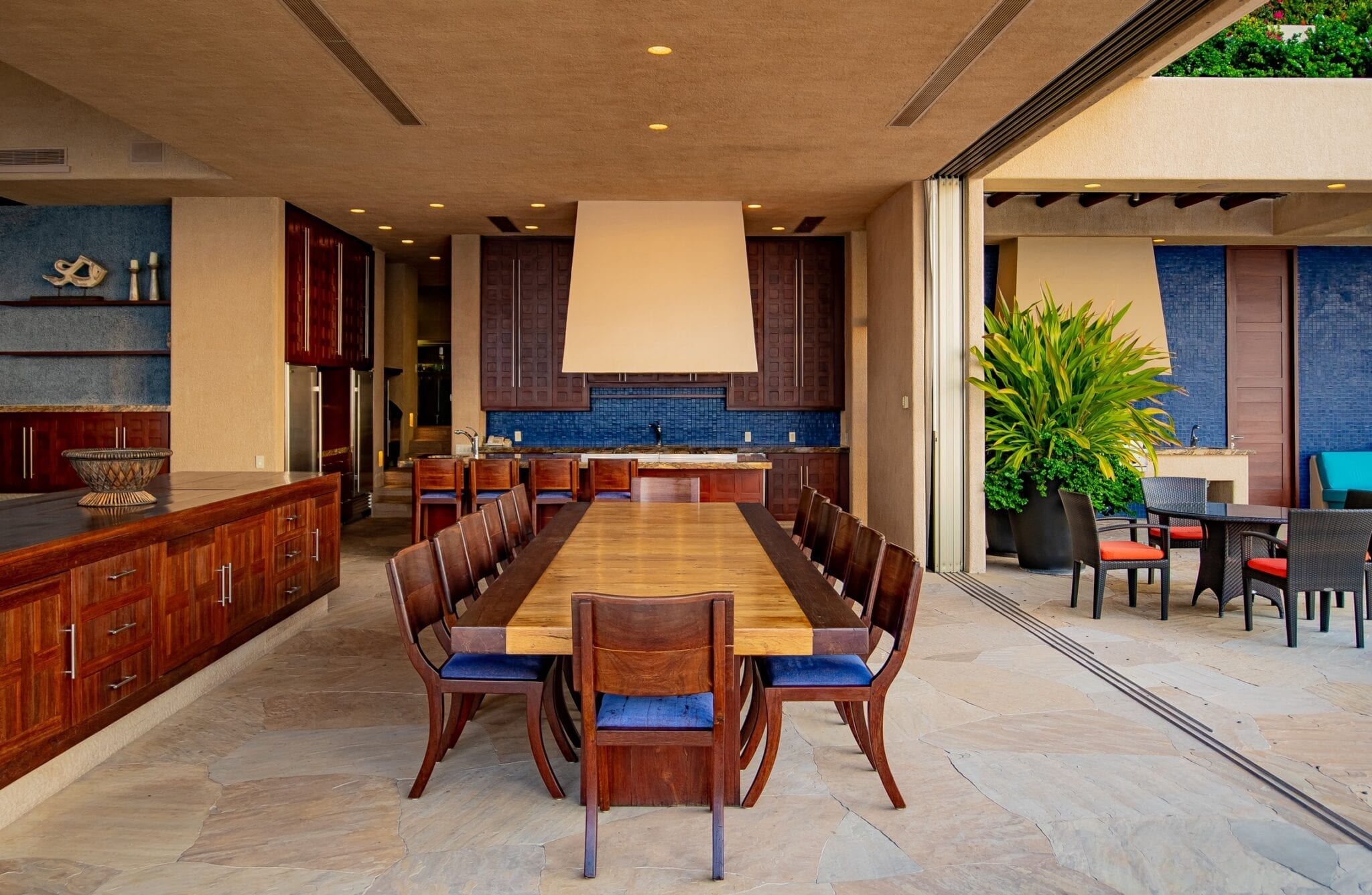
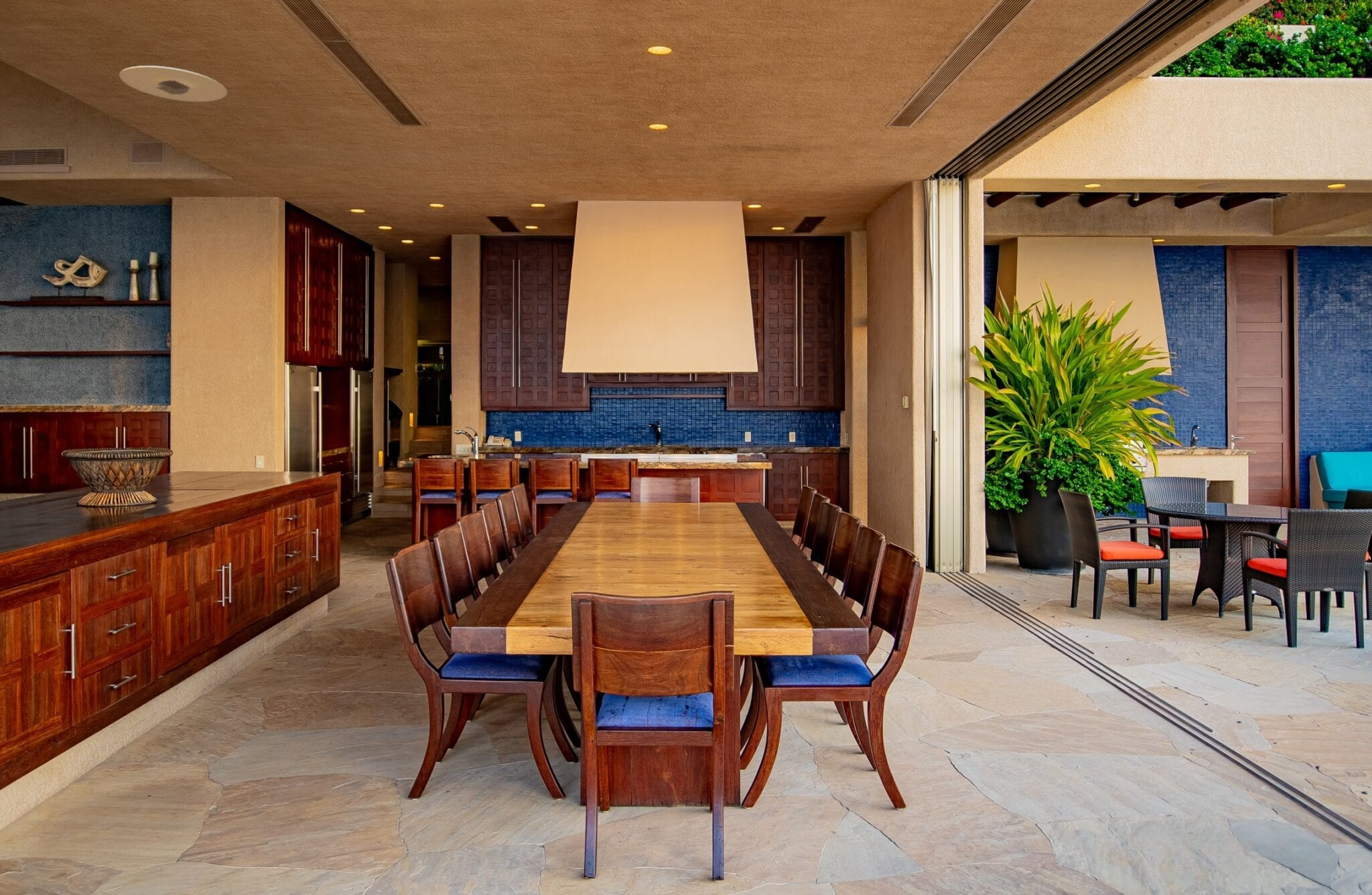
+ recessed light [119,65,228,103]
